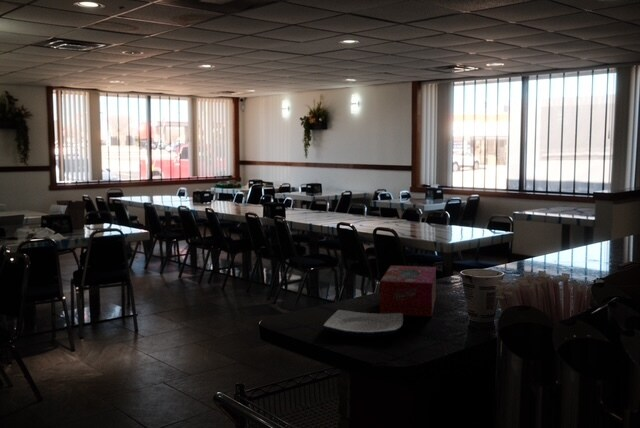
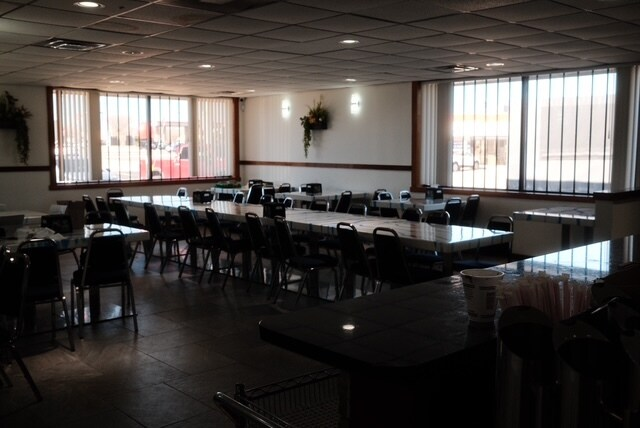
- plate [322,309,404,337]
- tissue box [379,265,437,318]
